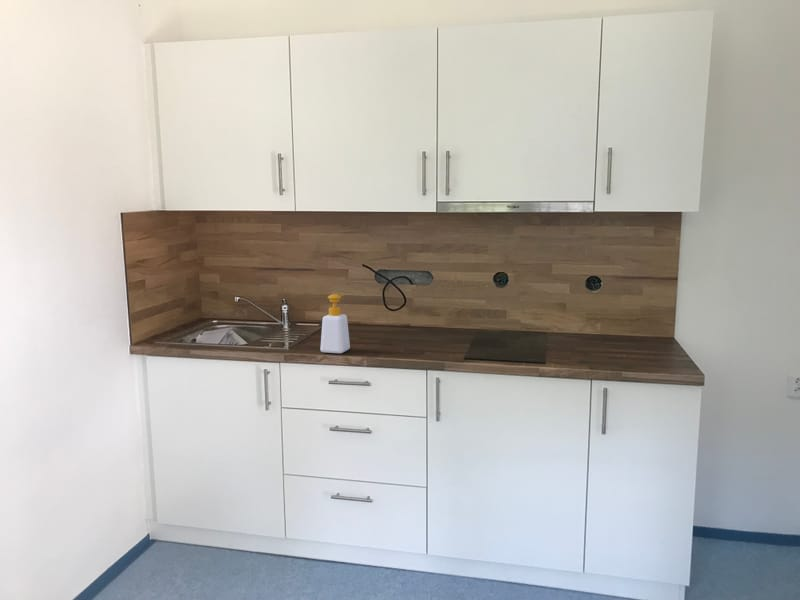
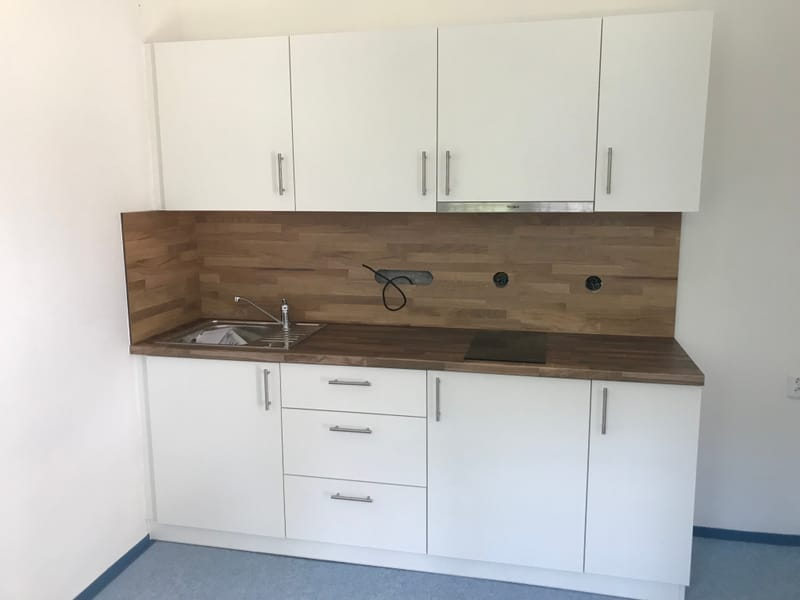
- soap bottle [319,293,351,354]
